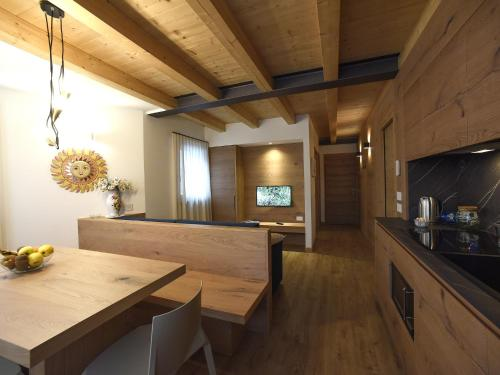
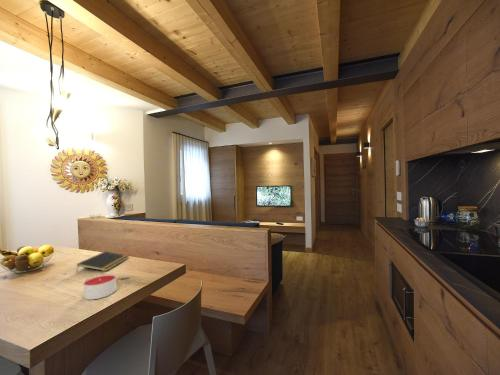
+ candle [82,273,117,300]
+ notepad [76,250,130,272]
